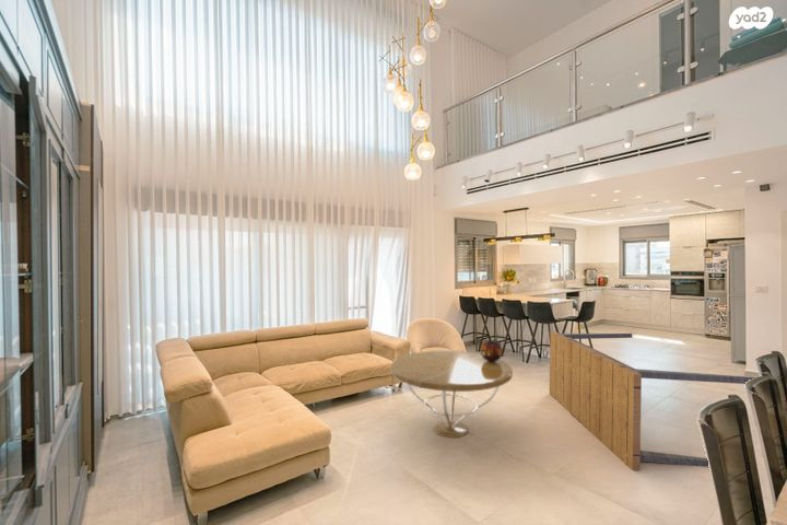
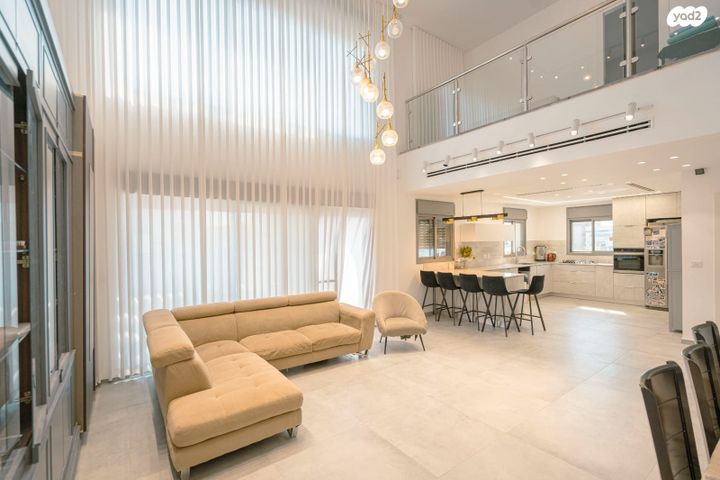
- coffee table [390,350,514,439]
- dining table [549,330,756,471]
- decorative sphere [480,339,504,362]
